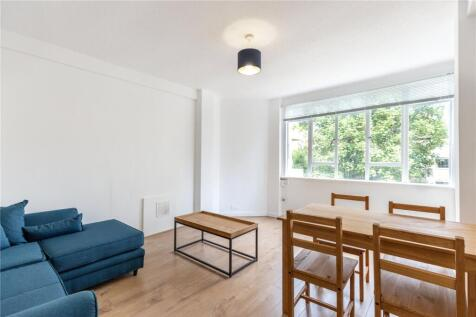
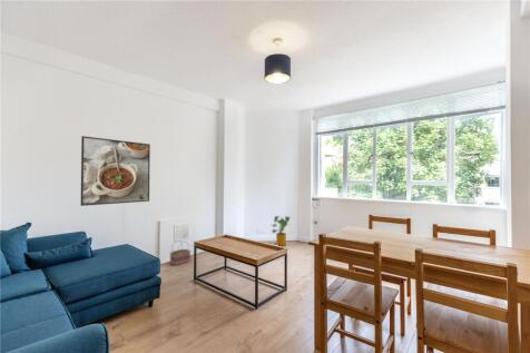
+ basket [169,239,192,266]
+ house plant [269,215,291,247]
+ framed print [80,135,151,207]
